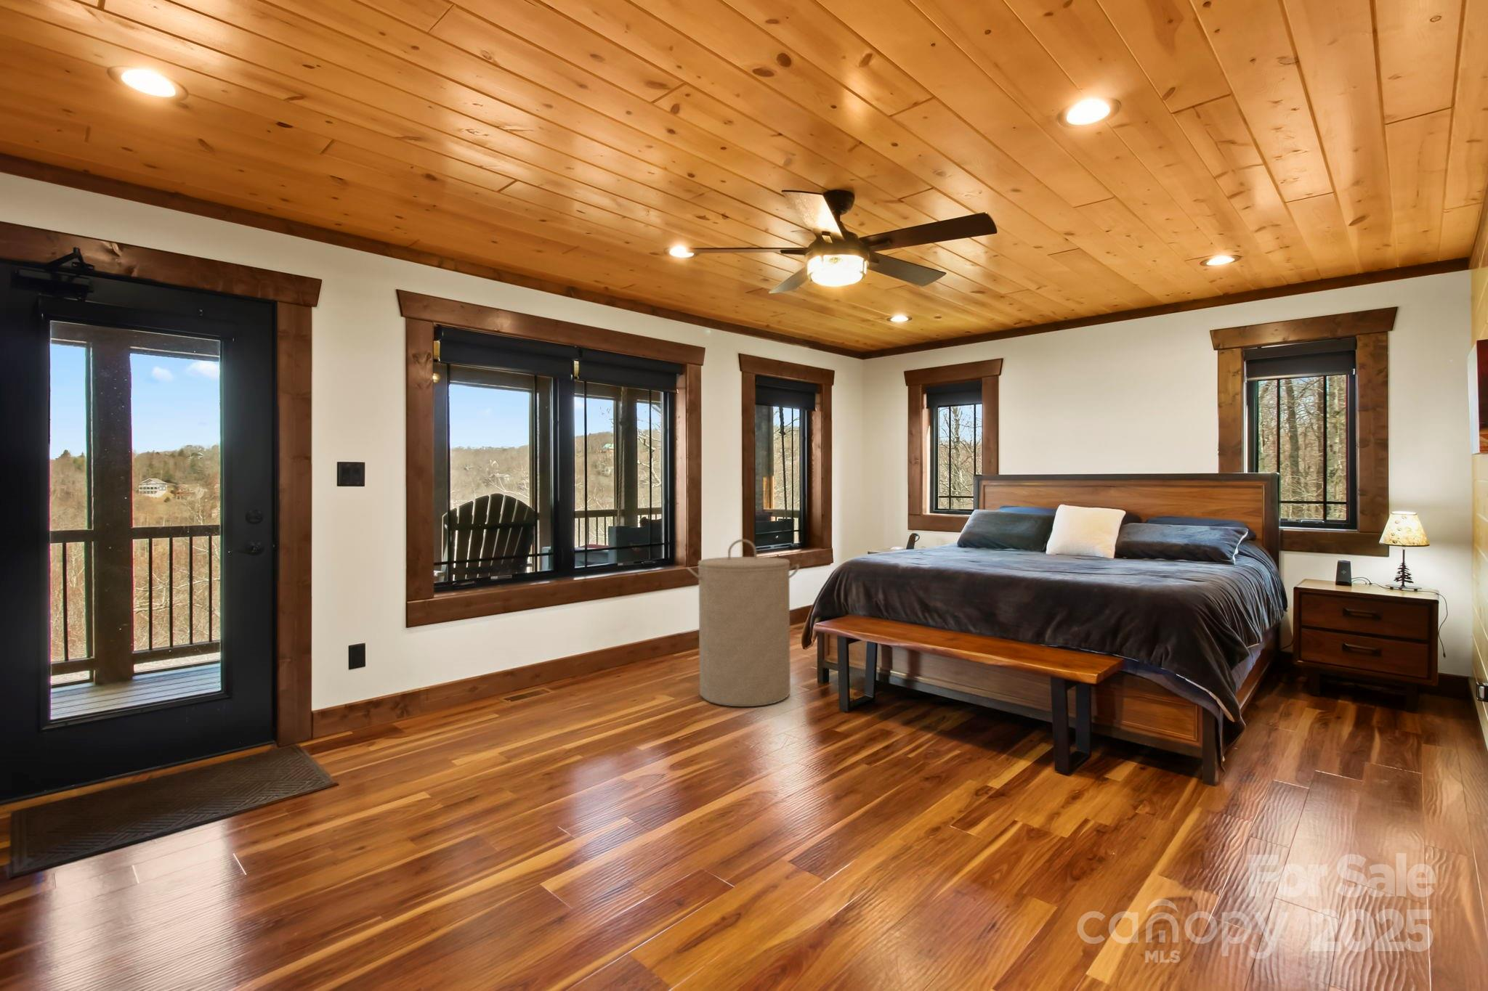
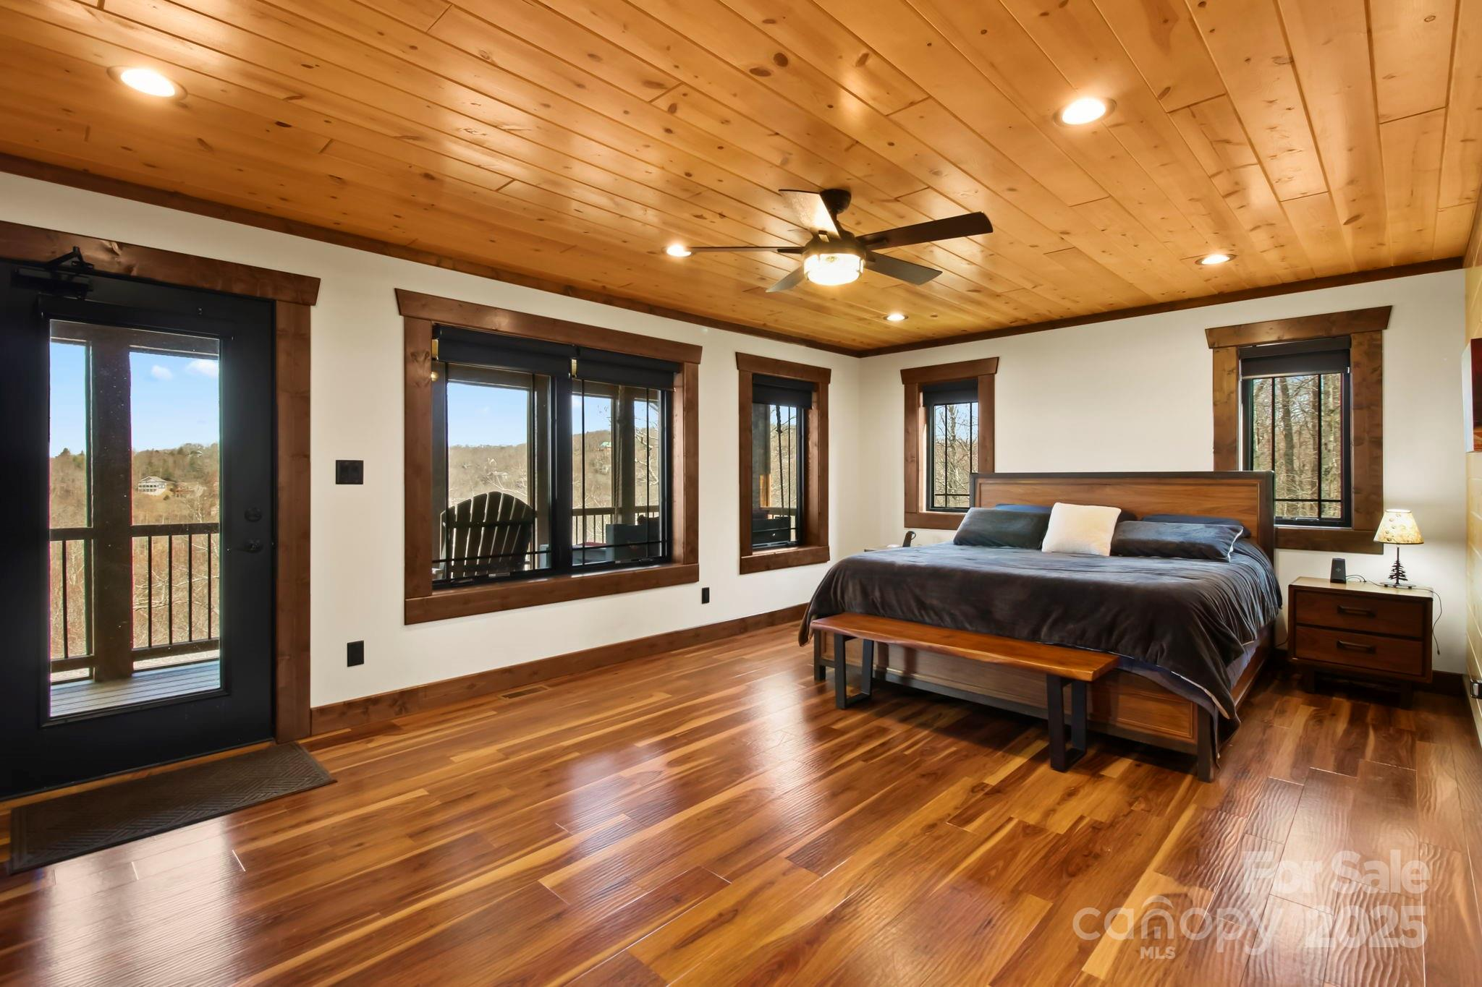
- laundry hamper [687,539,800,707]
